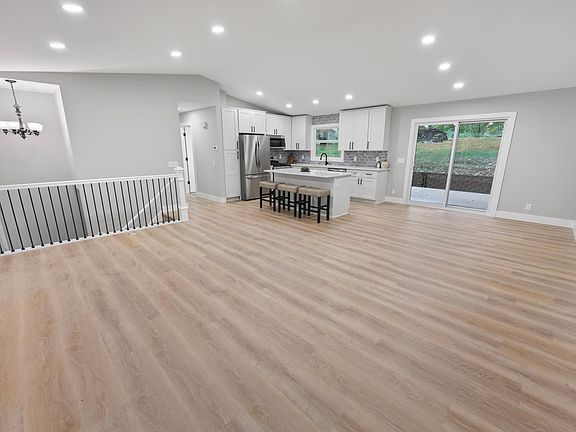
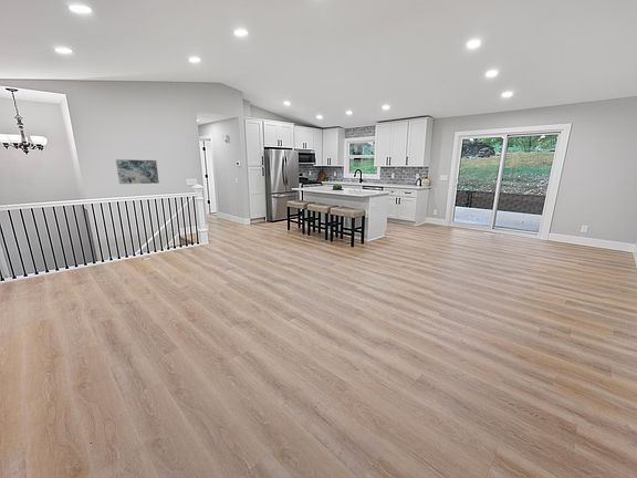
+ wall art [115,158,160,185]
